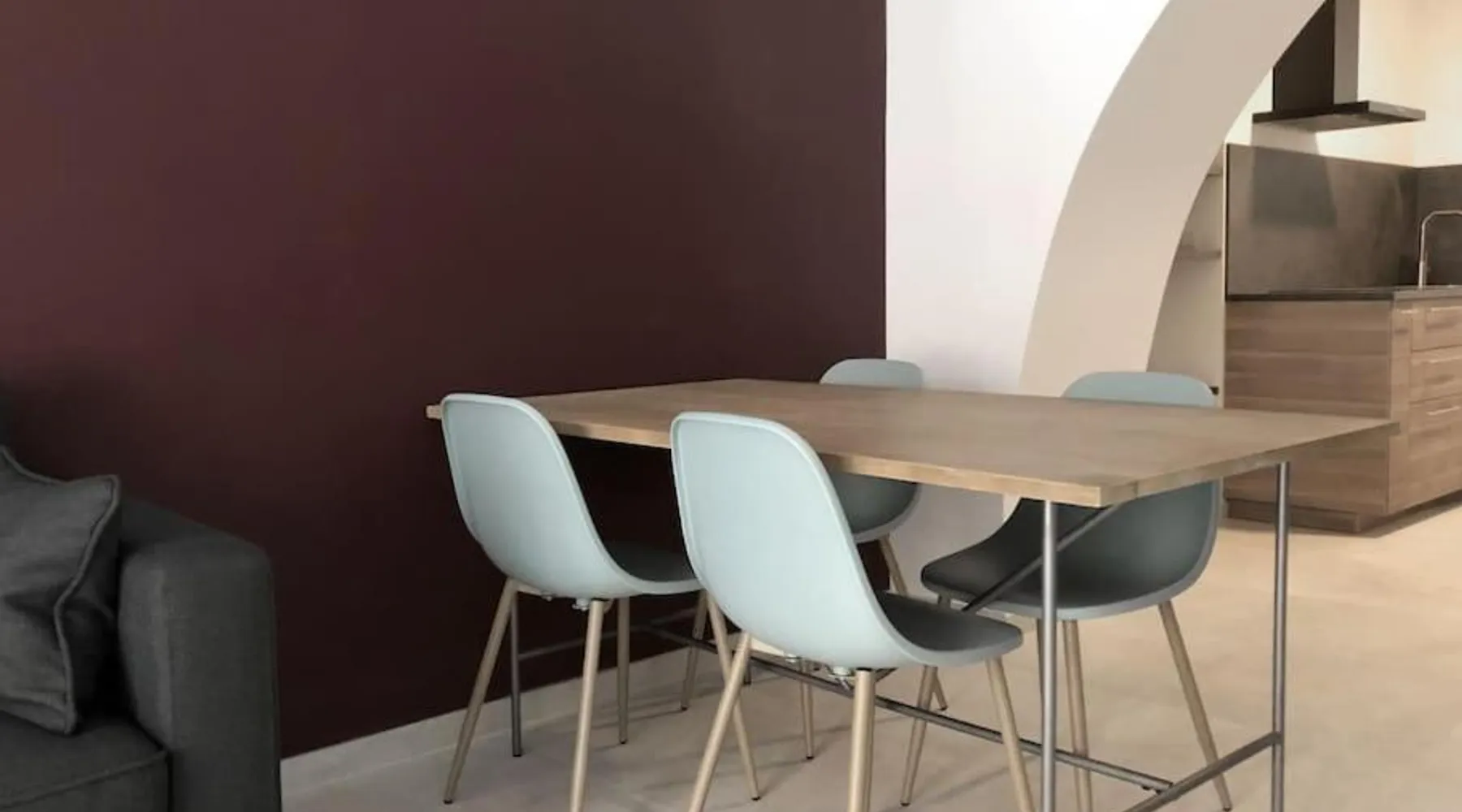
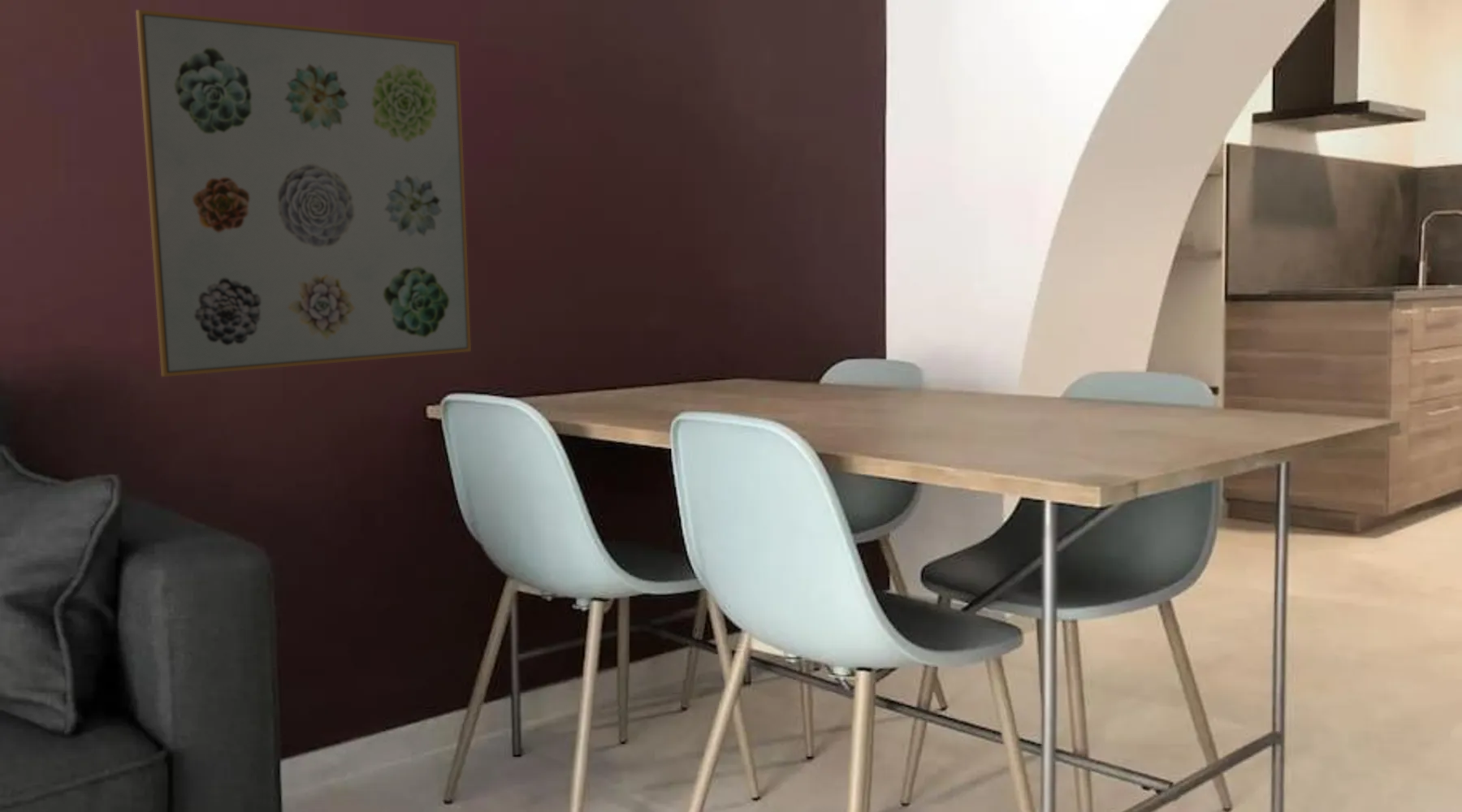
+ wall art [135,9,472,378]
